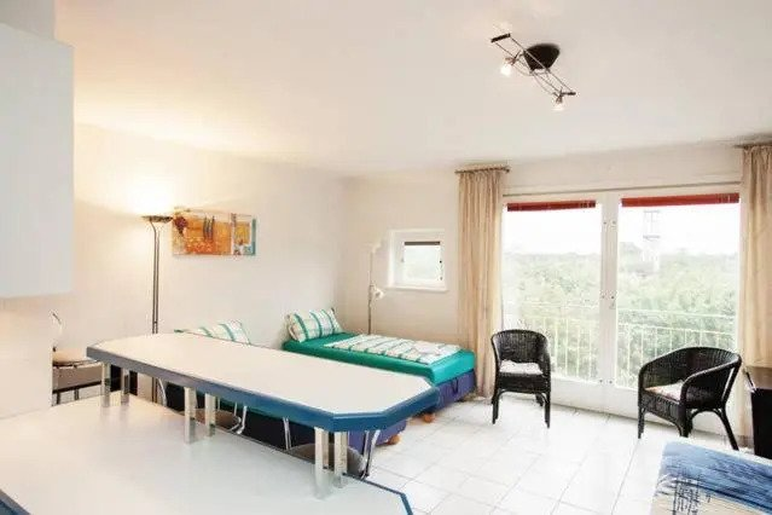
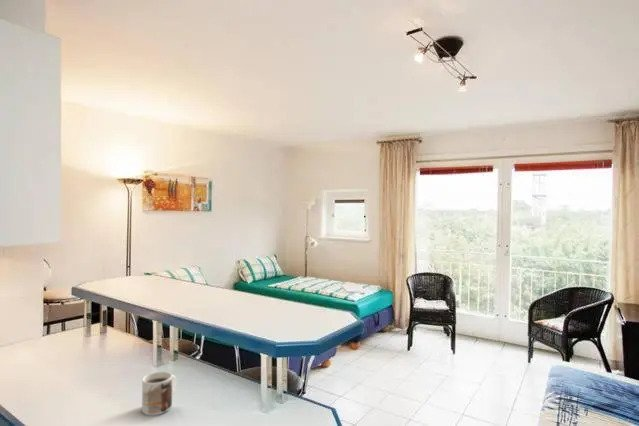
+ mug [141,371,178,416]
